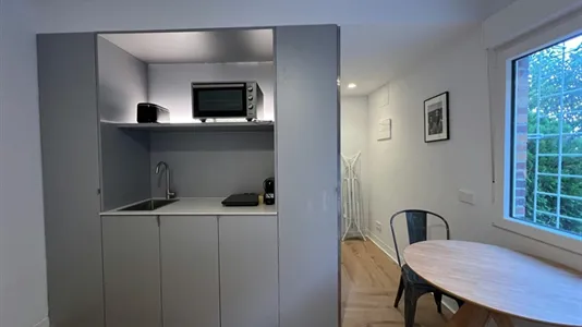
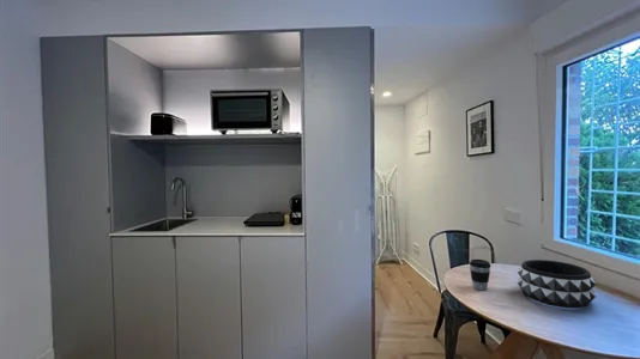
+ coffee cup [469,258,491,291]
+ decorative bowl [517,258,597,310]
